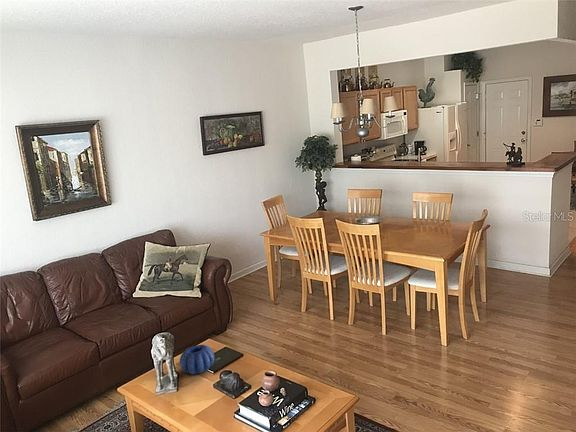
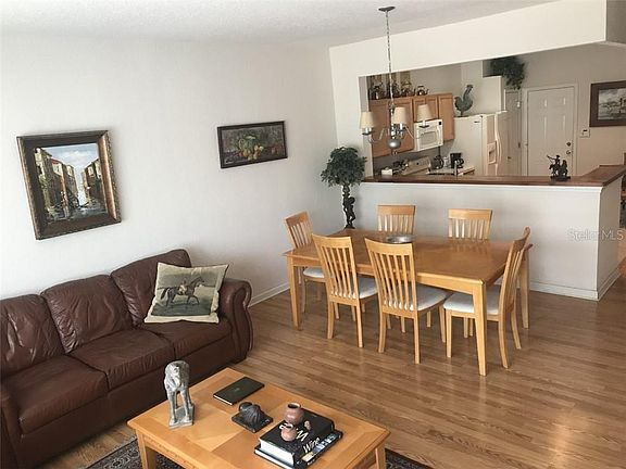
- decorative bowl [179,344,215,375]
